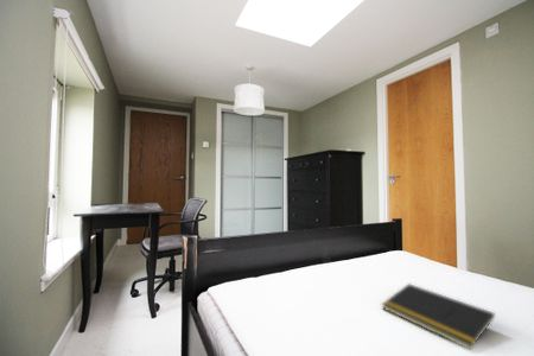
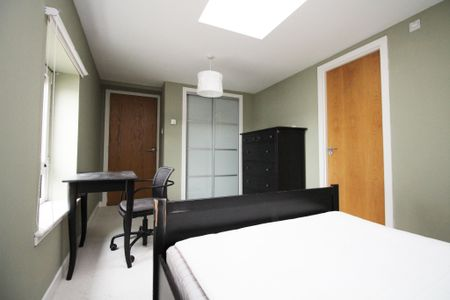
- notepad [380,282,496,350]
